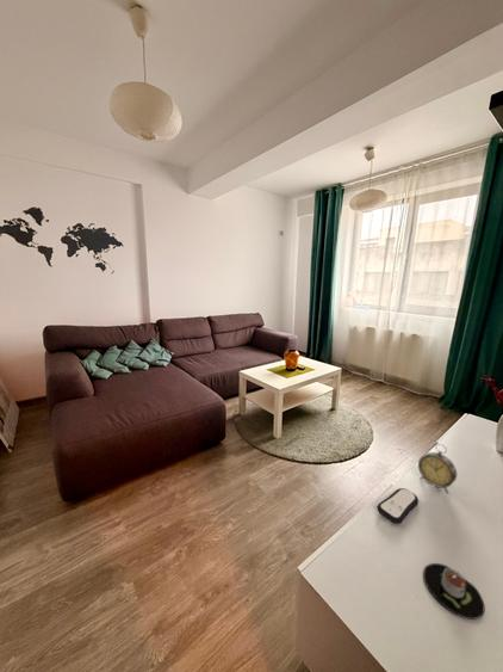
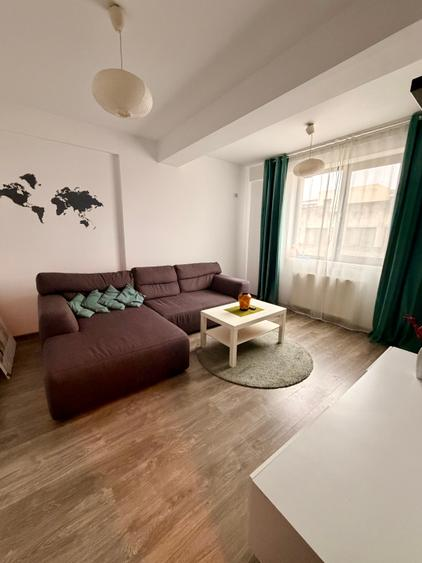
- alarm clock [417,443,458,495]
- remote control [375,487,420,525]
- candle [422,562,485,621]
